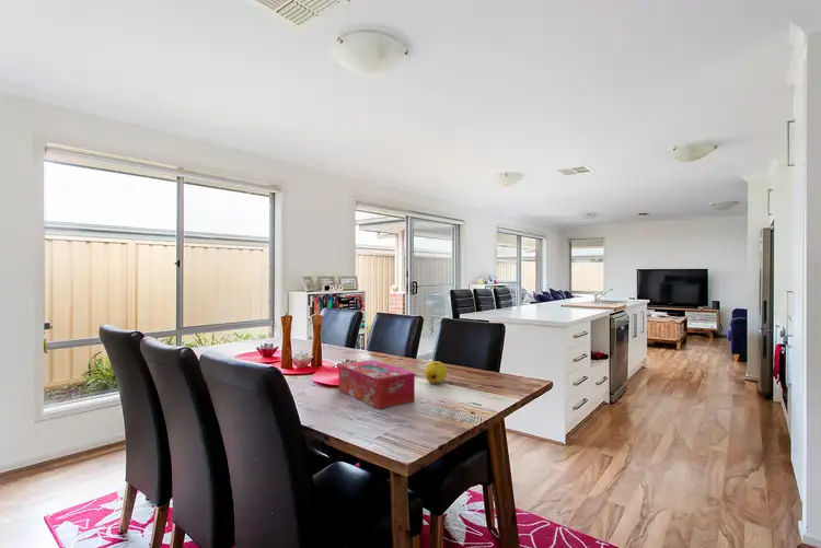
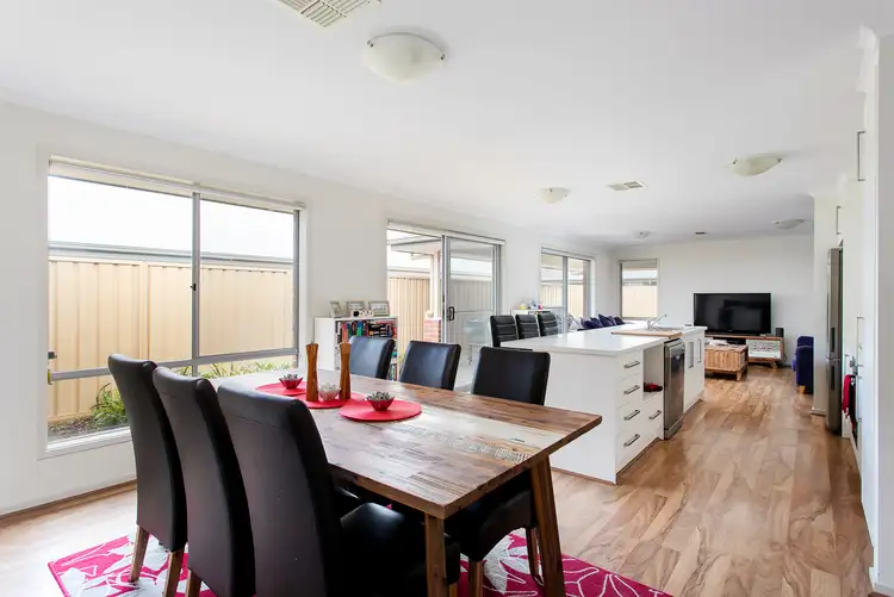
- fruit [424,360,449,384]
- tissue box [338,359,416,410]
